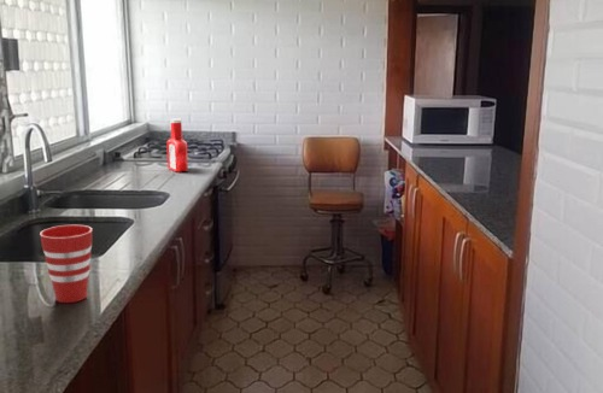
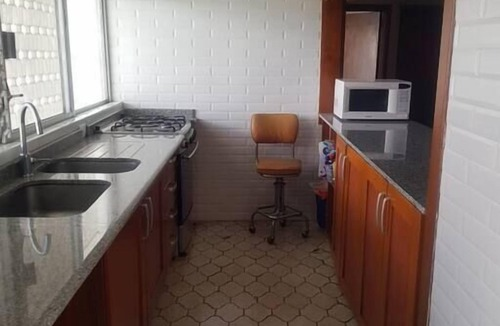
- soap bottle [165,117,189,172]
- cup [39,224,93,304]
